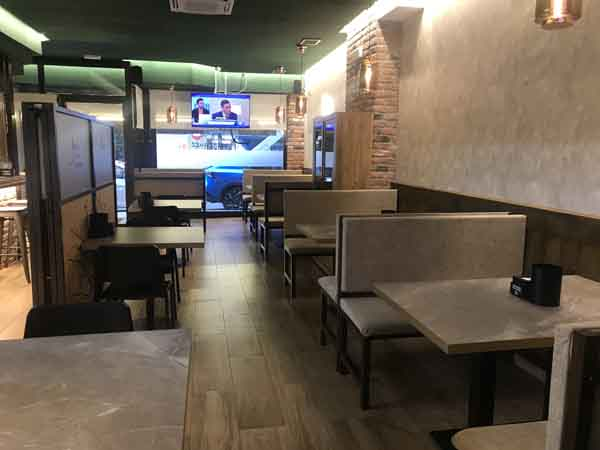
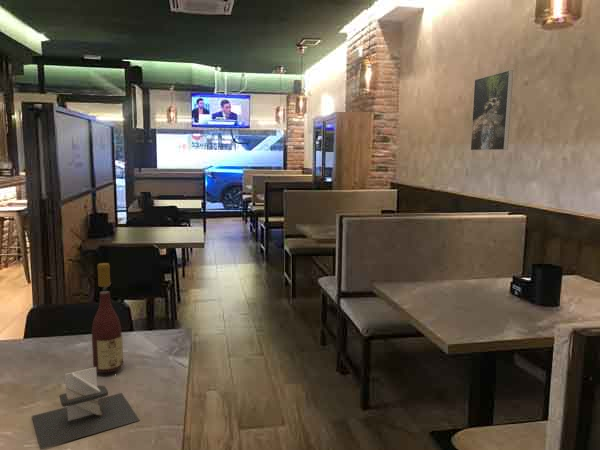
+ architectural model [31,367,140,450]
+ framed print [470,69,514,151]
+ wine bottle [91,262,124,374]
